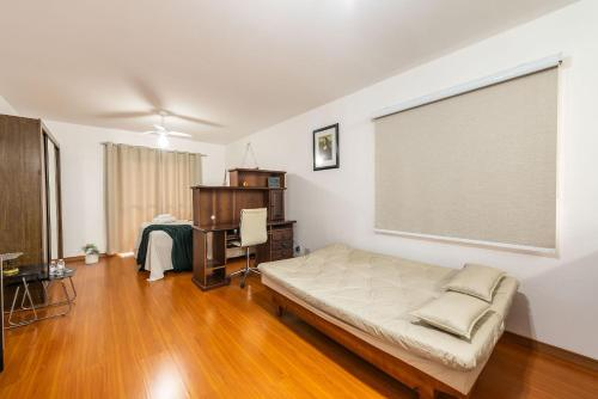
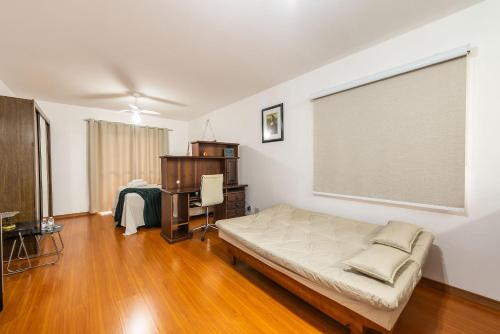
- potted plant [80,243,102,265]
